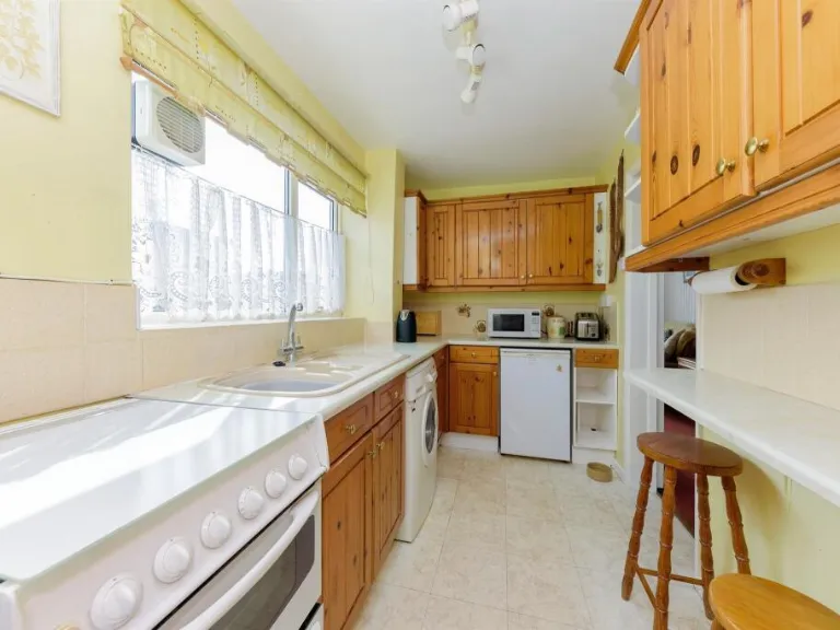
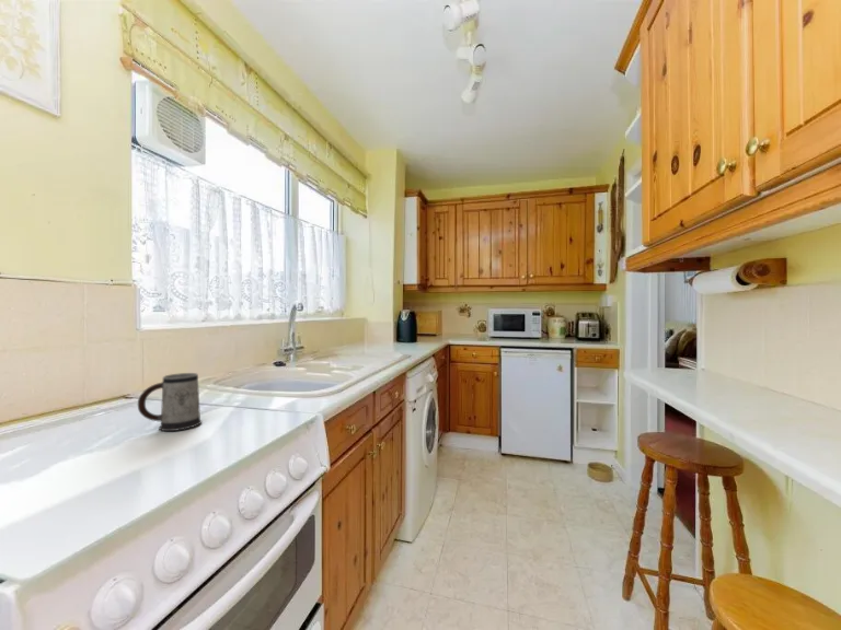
+ mug [137,372,203,432]
